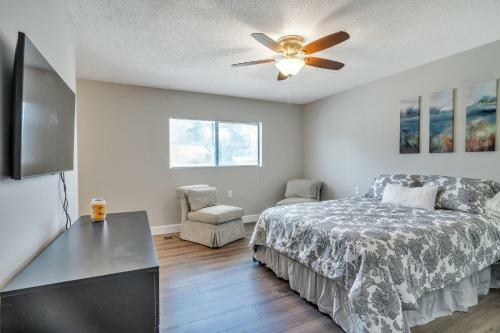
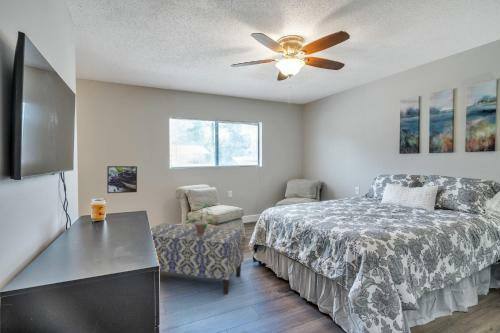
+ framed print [106,165,138,194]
+ potted plant [183,200,217,235]
+ bench [150,223,245,296]
